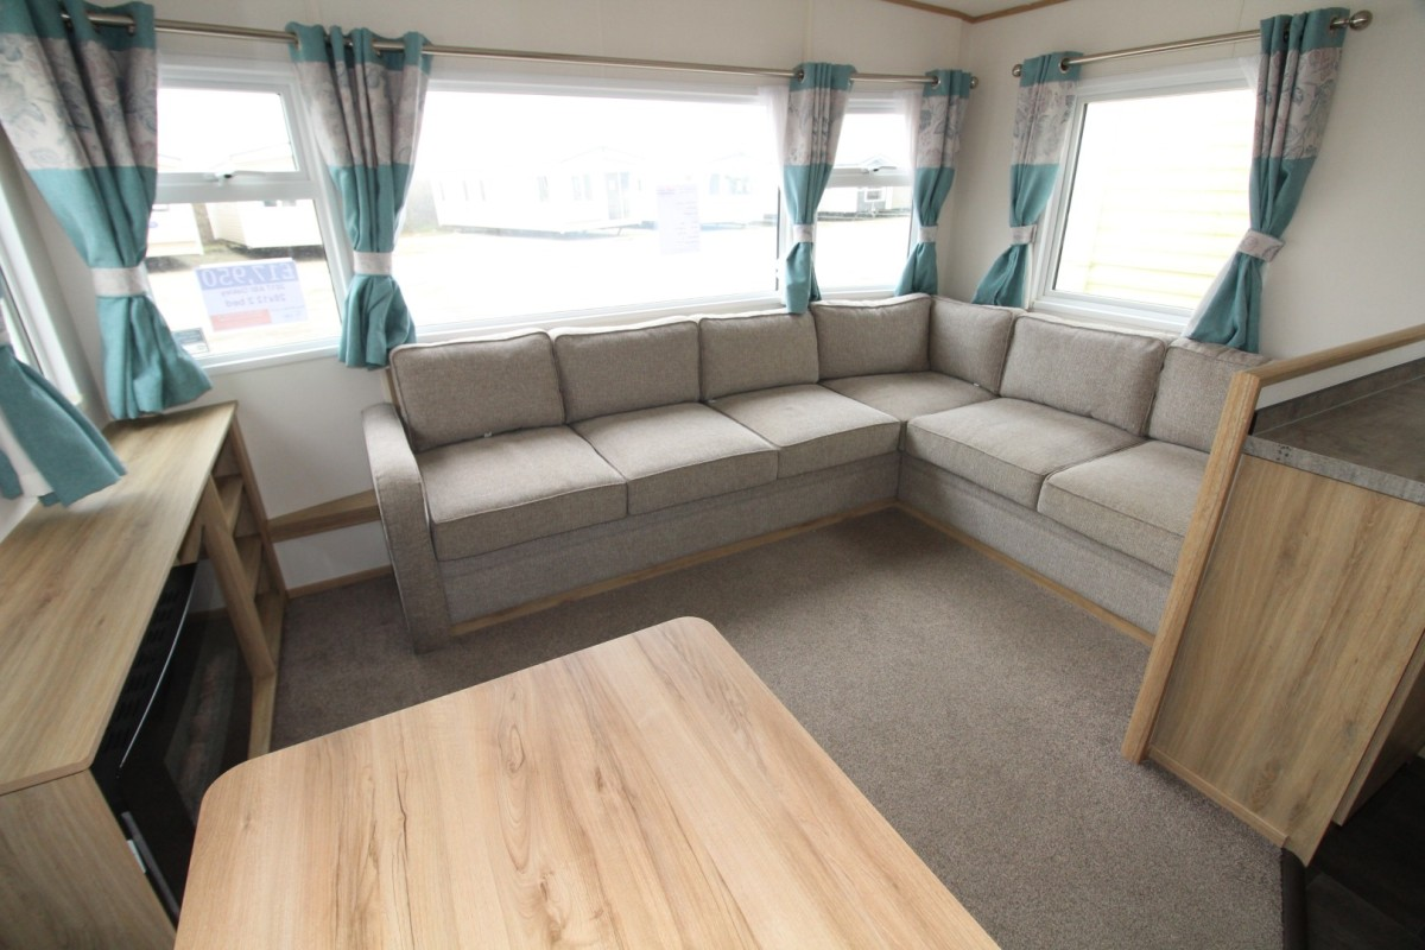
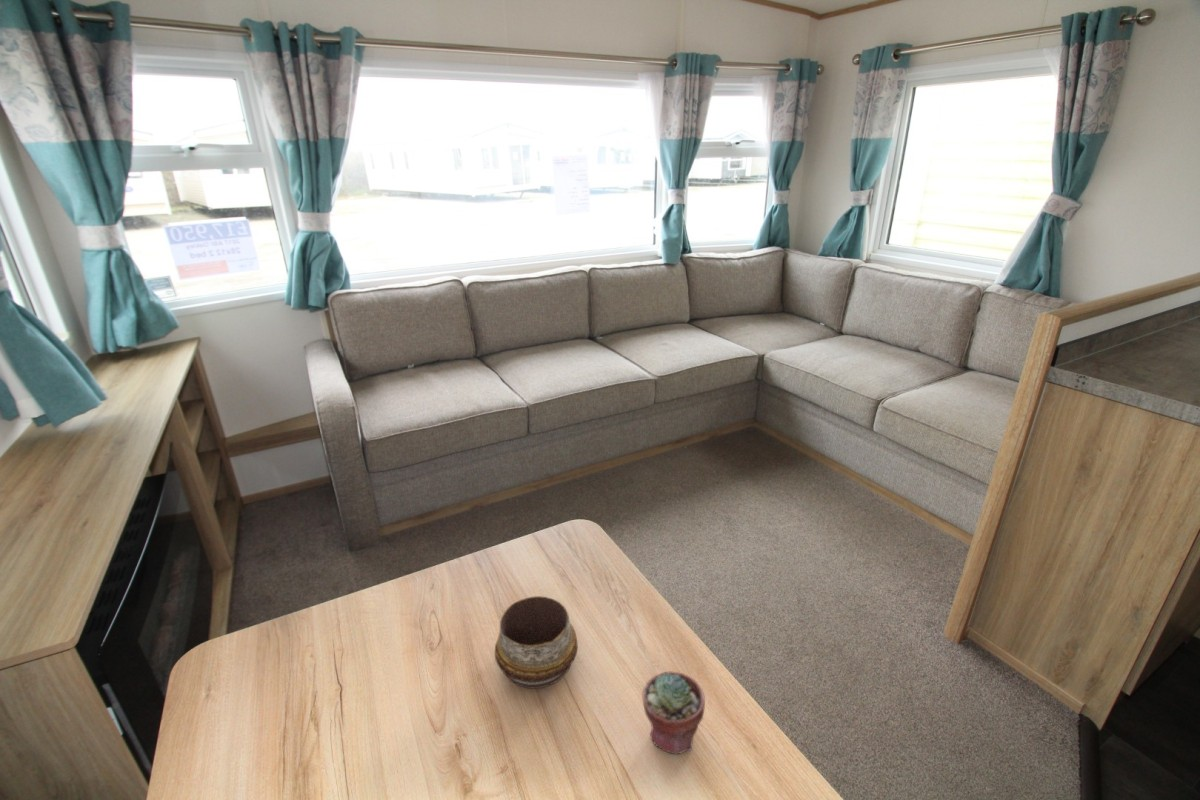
+ potted succulent [642,670,706,755]
+ decorative bowl [494,595,578,689]
